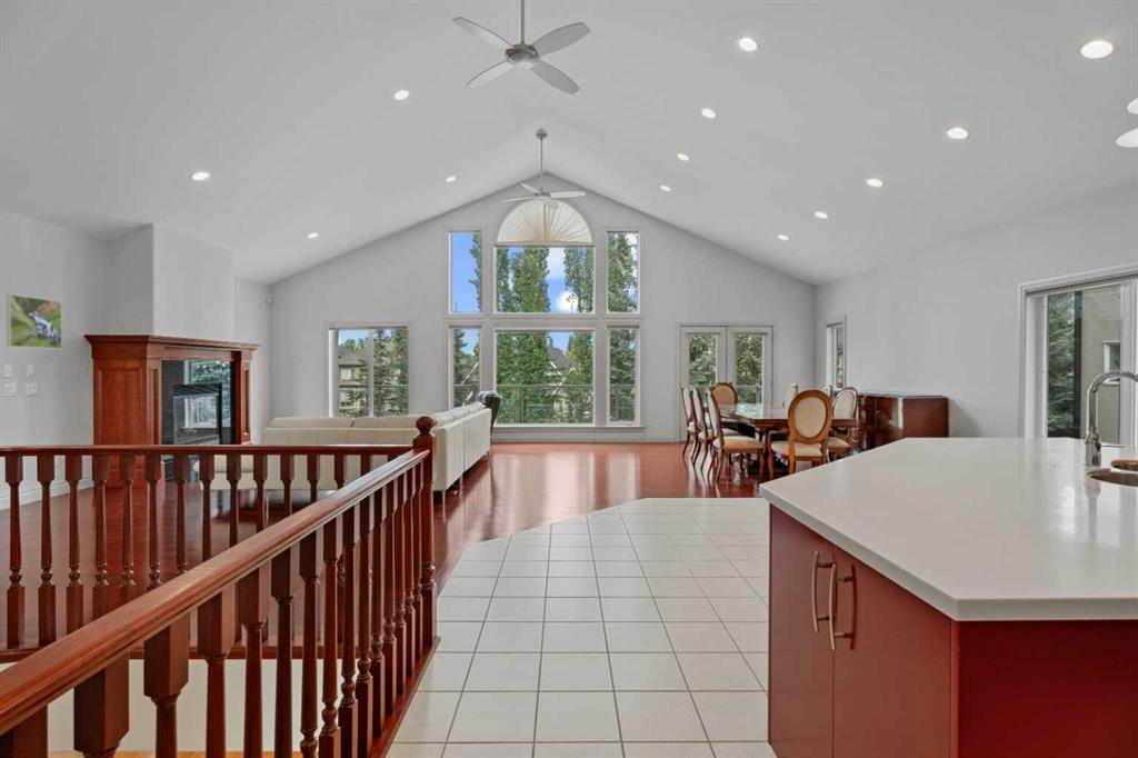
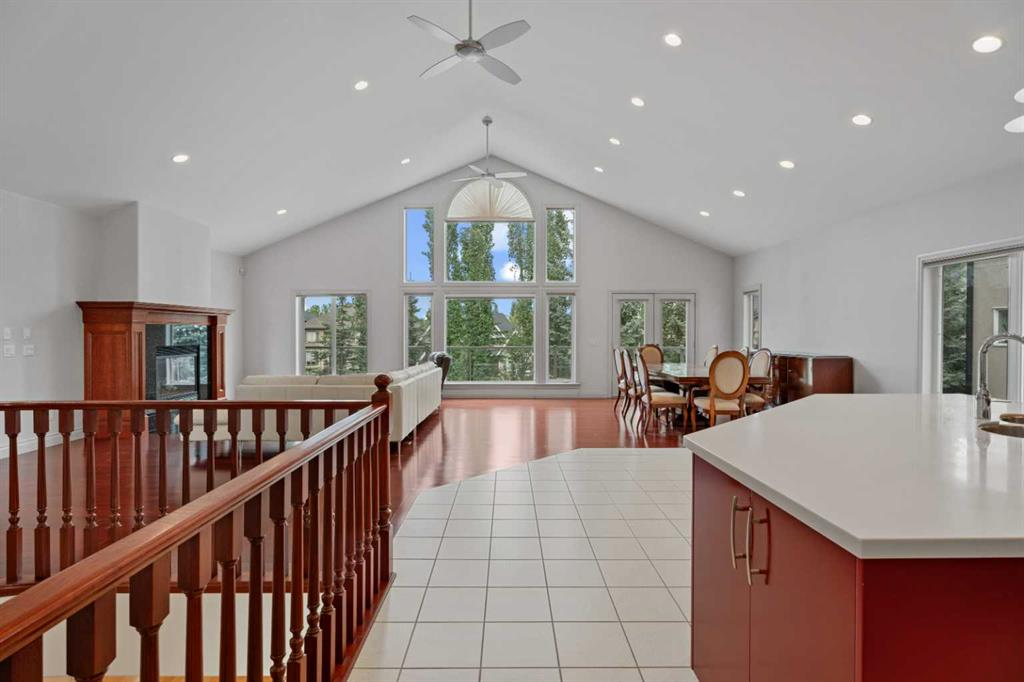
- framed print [6,293,63,350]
